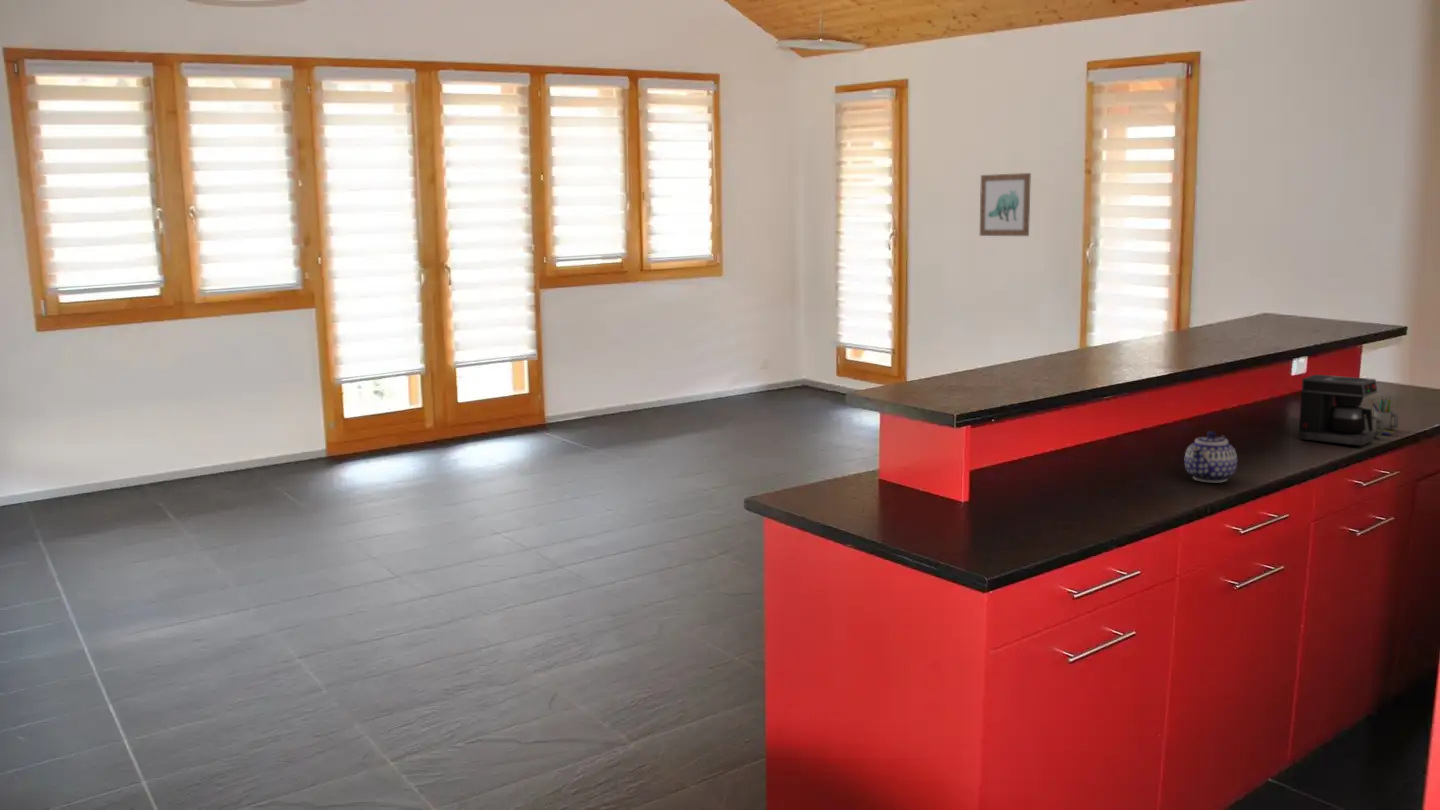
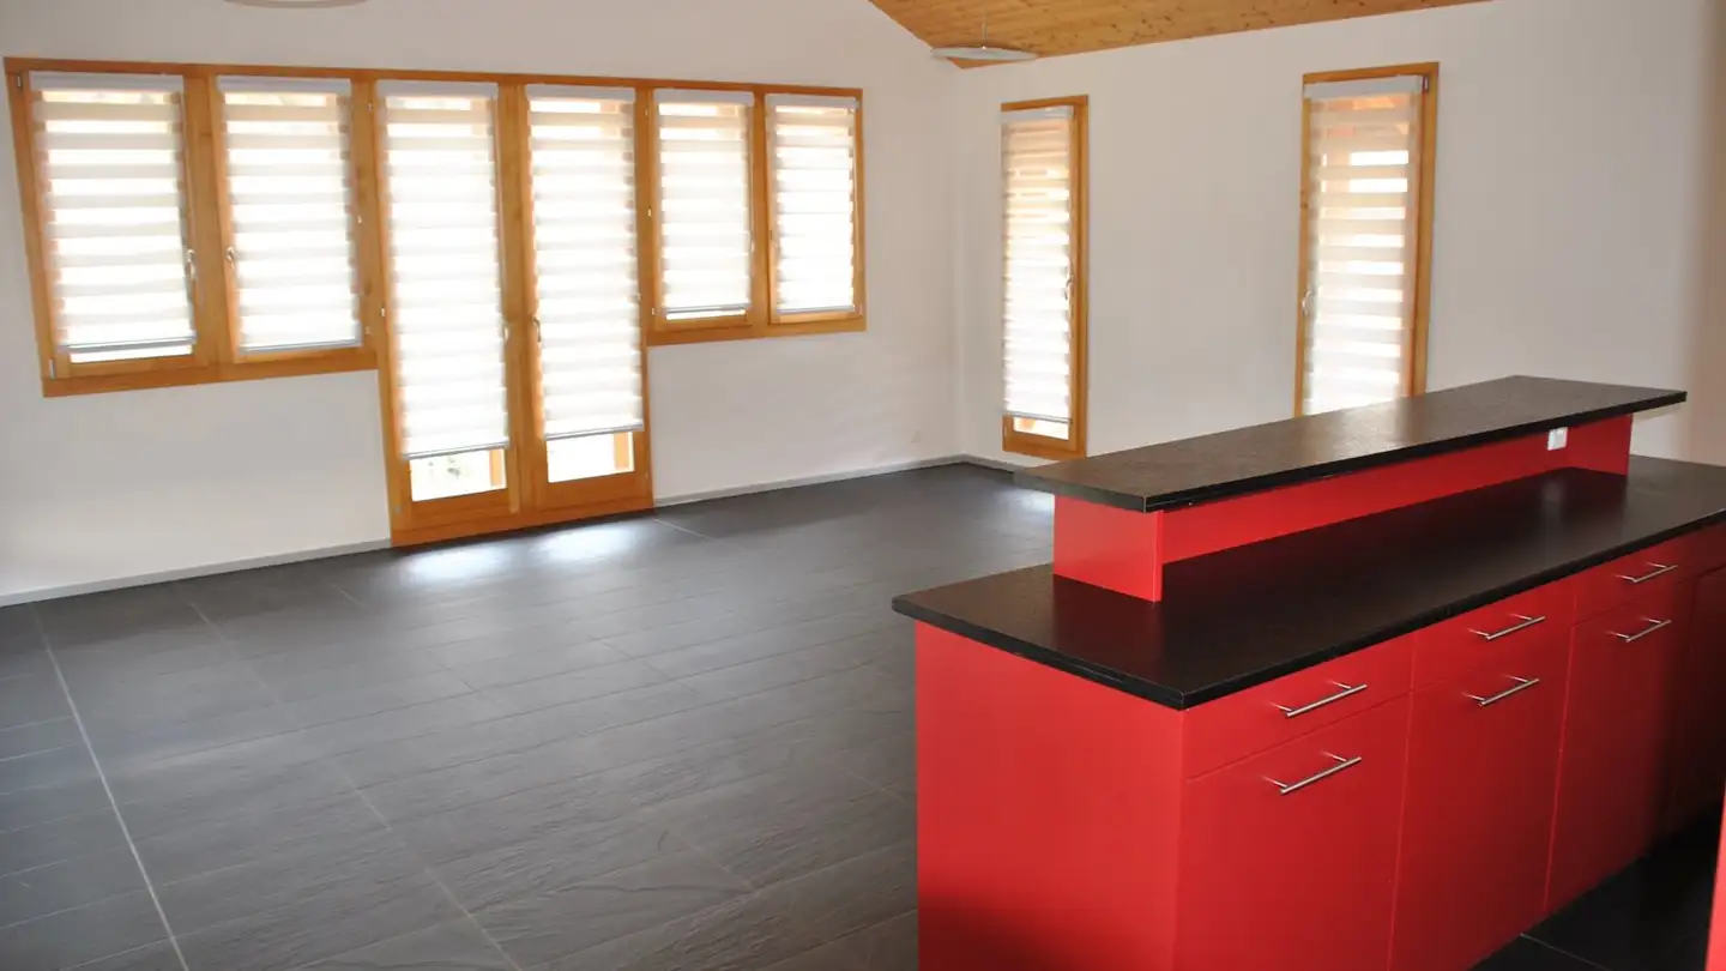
- coffee maker [1298,373,1399,447]
- teapot [1184,430,1238,483]
- wall art [979,172,1032,237]
